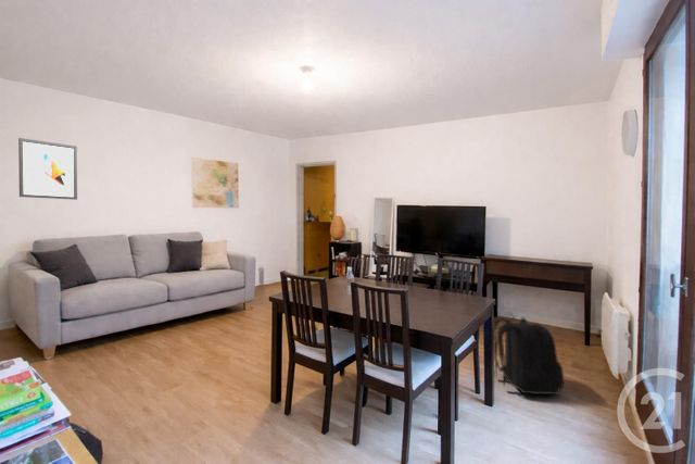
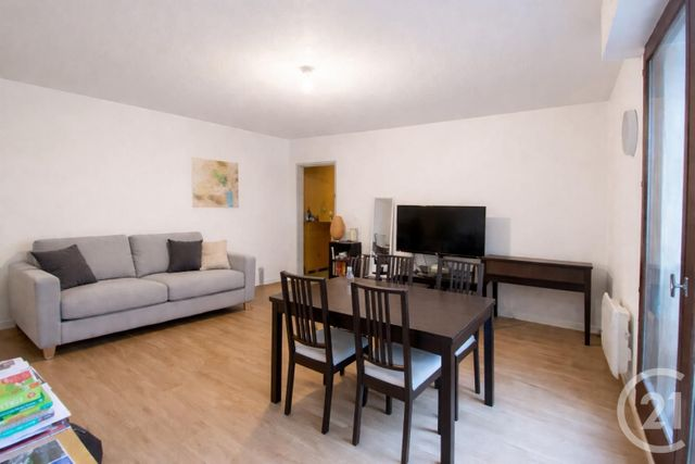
- backpack [493,316,565,396]
- wall art [17,137,78,201]
